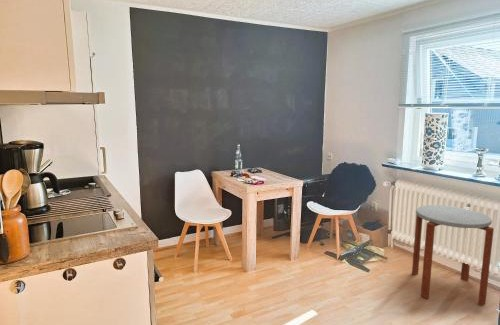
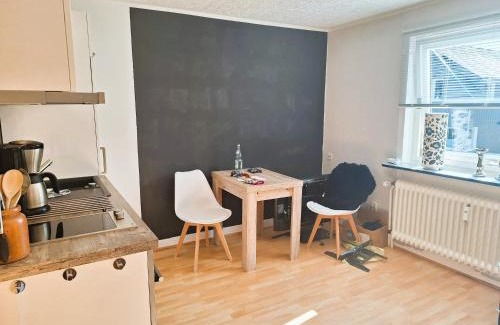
- side table [411,204,495,307]
